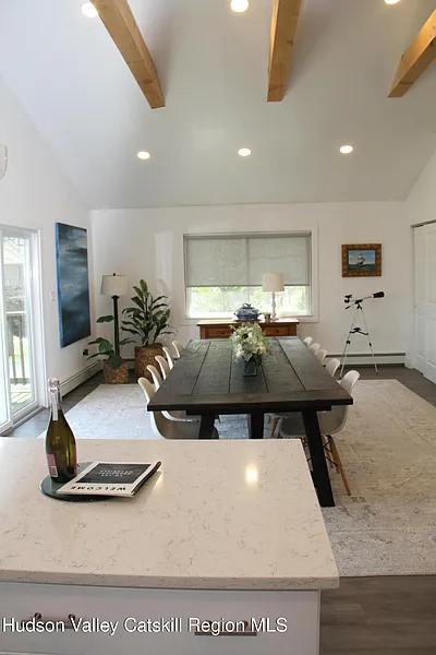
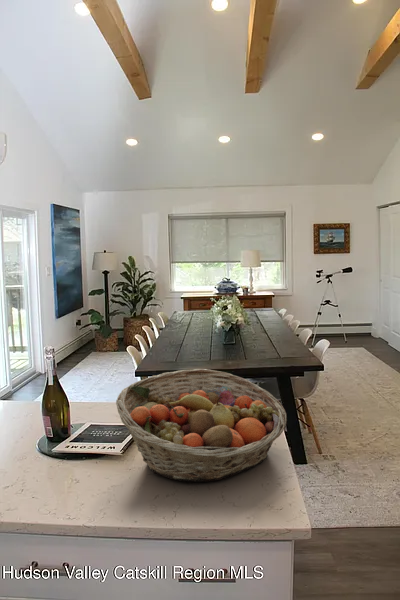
+ fruit basket [115,368,288,483]
